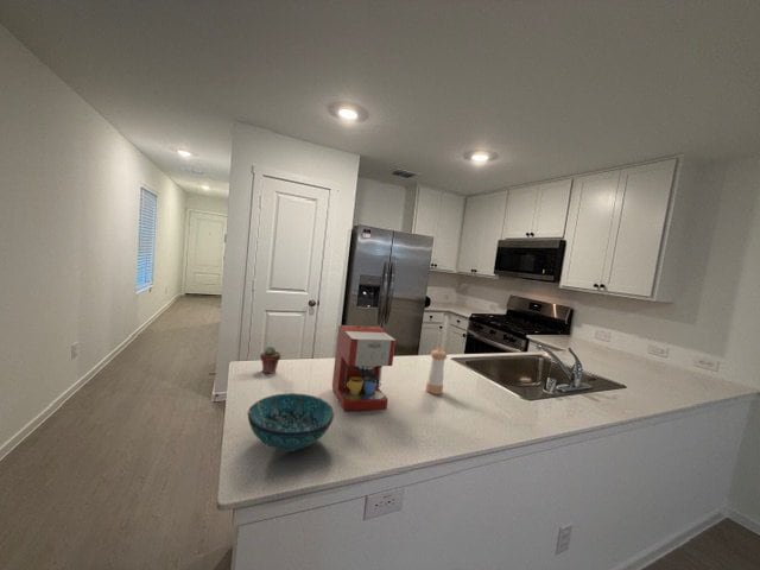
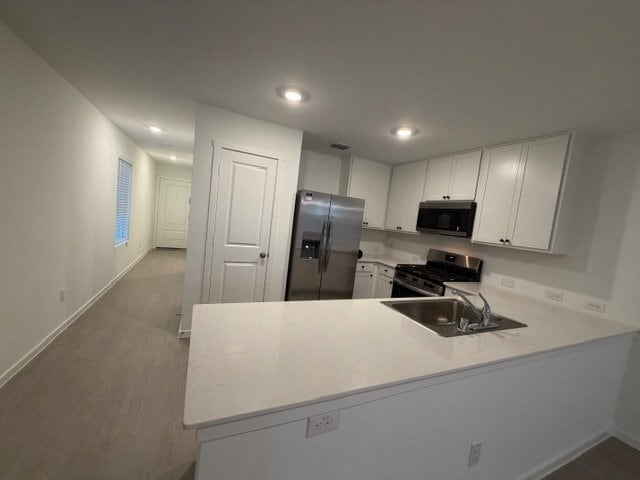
- pepper shaker [425,348,448,395]
- decorative bowl [246,392,335,452]
- coffee maker [331,324,397,412]
- potted succulent [259,346,281,374]
